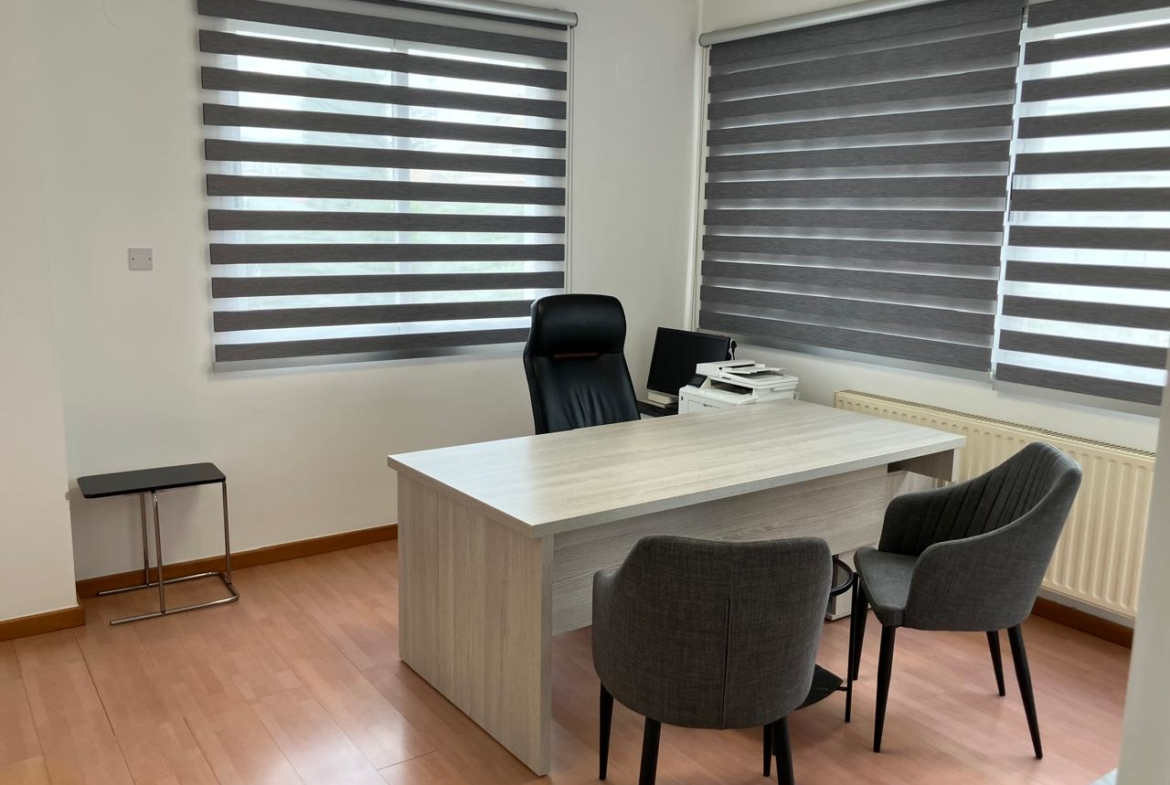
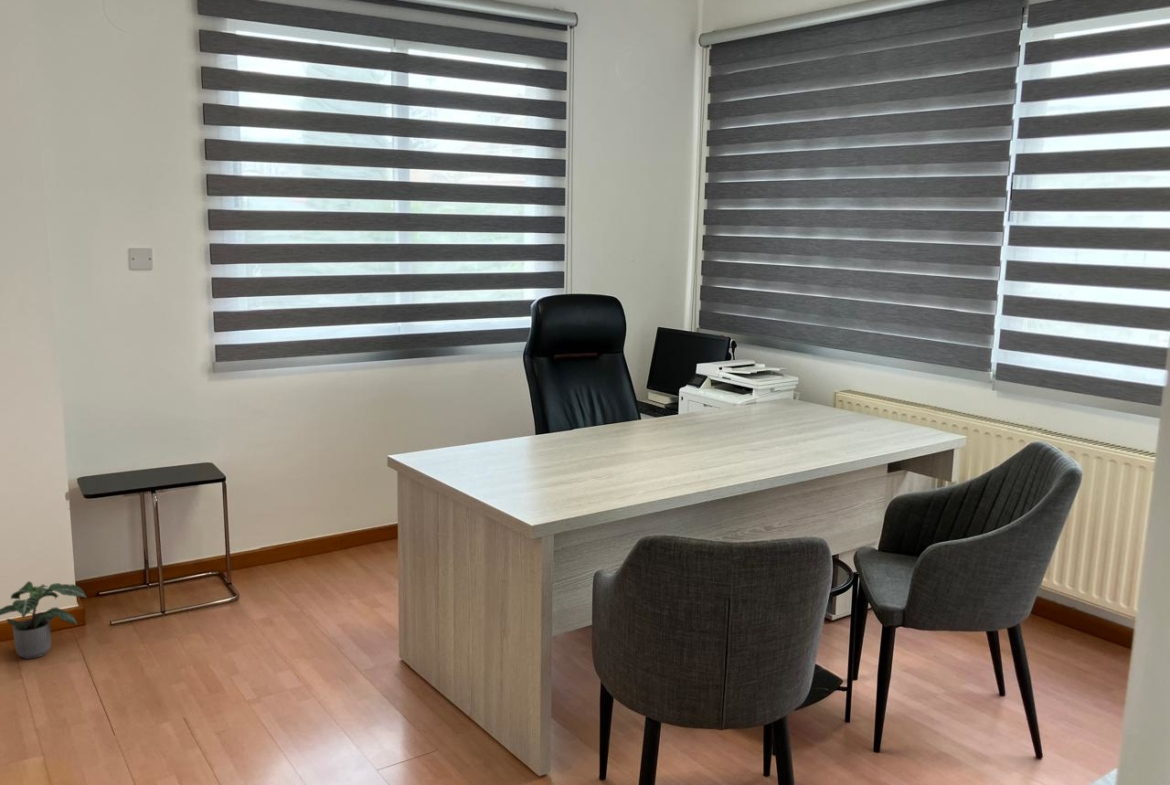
+ potted plant [0,580,87,660]
